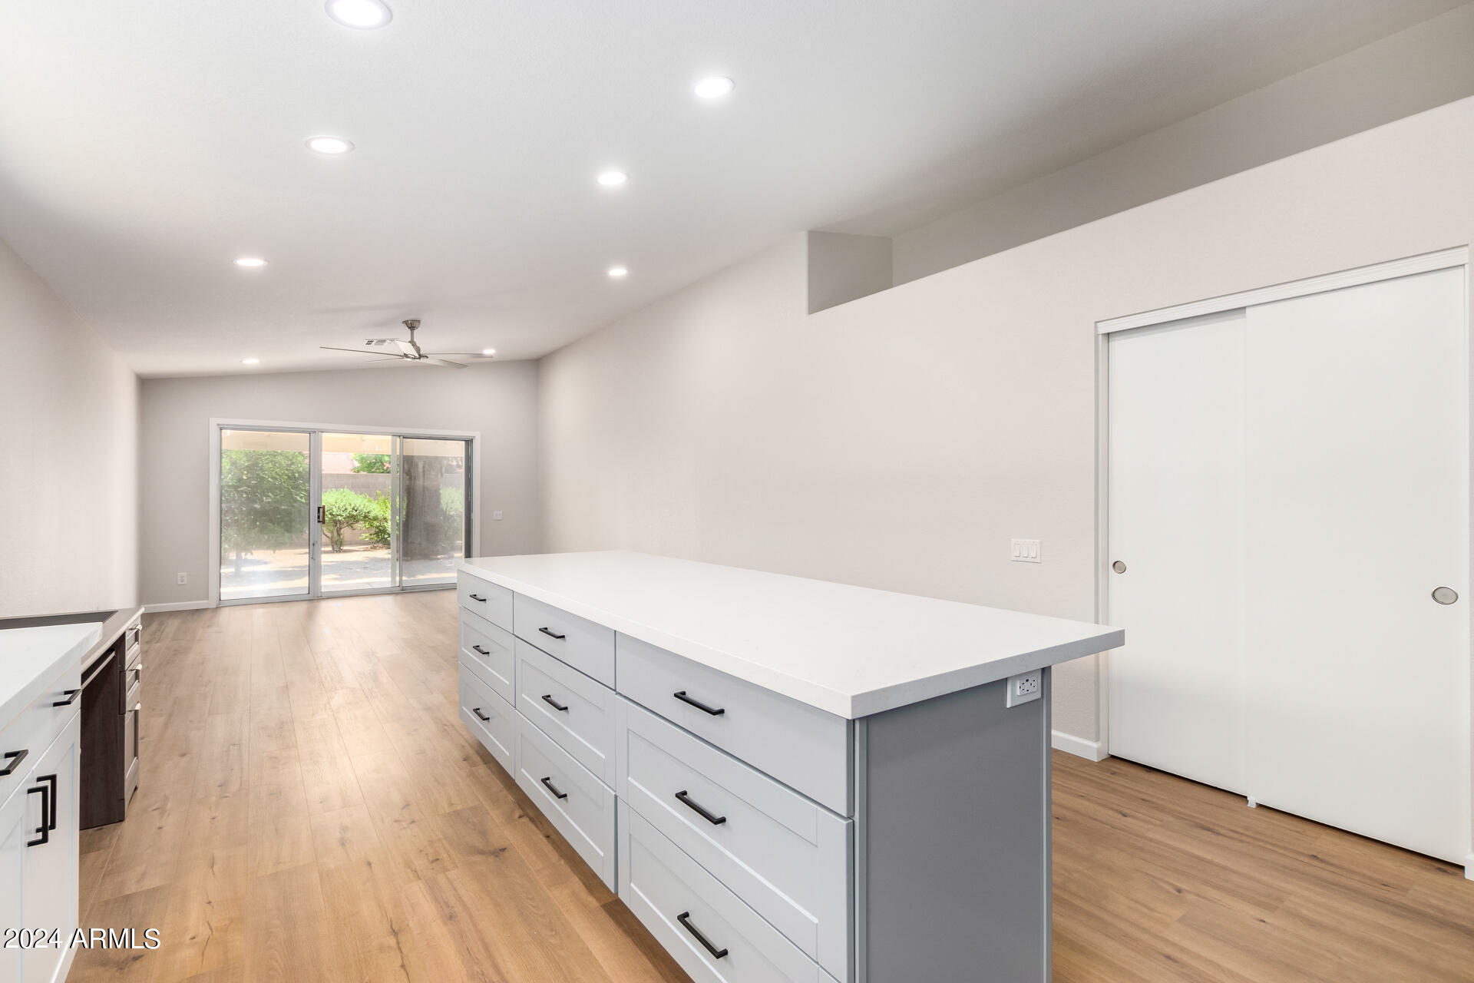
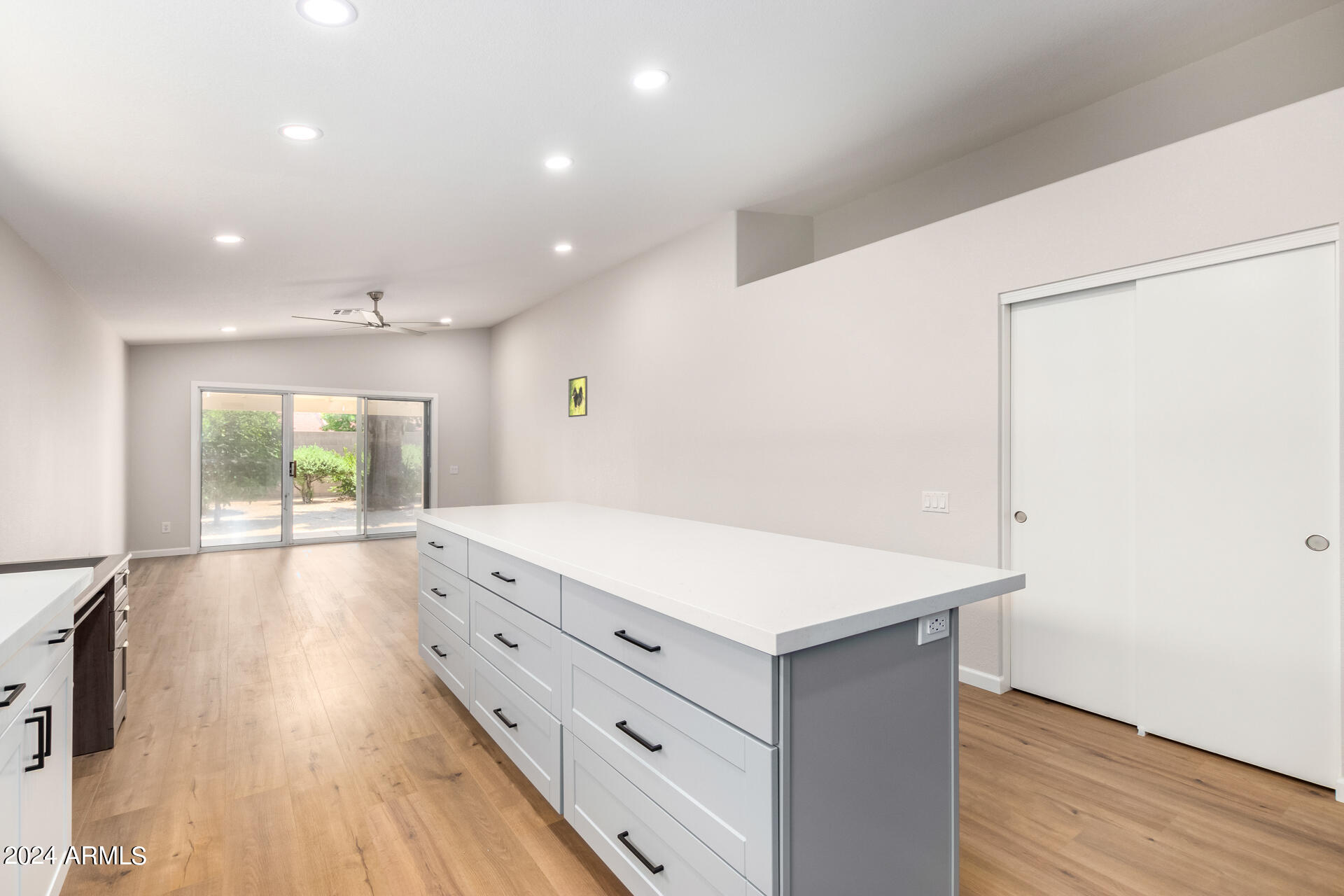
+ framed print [568,375,588,418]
